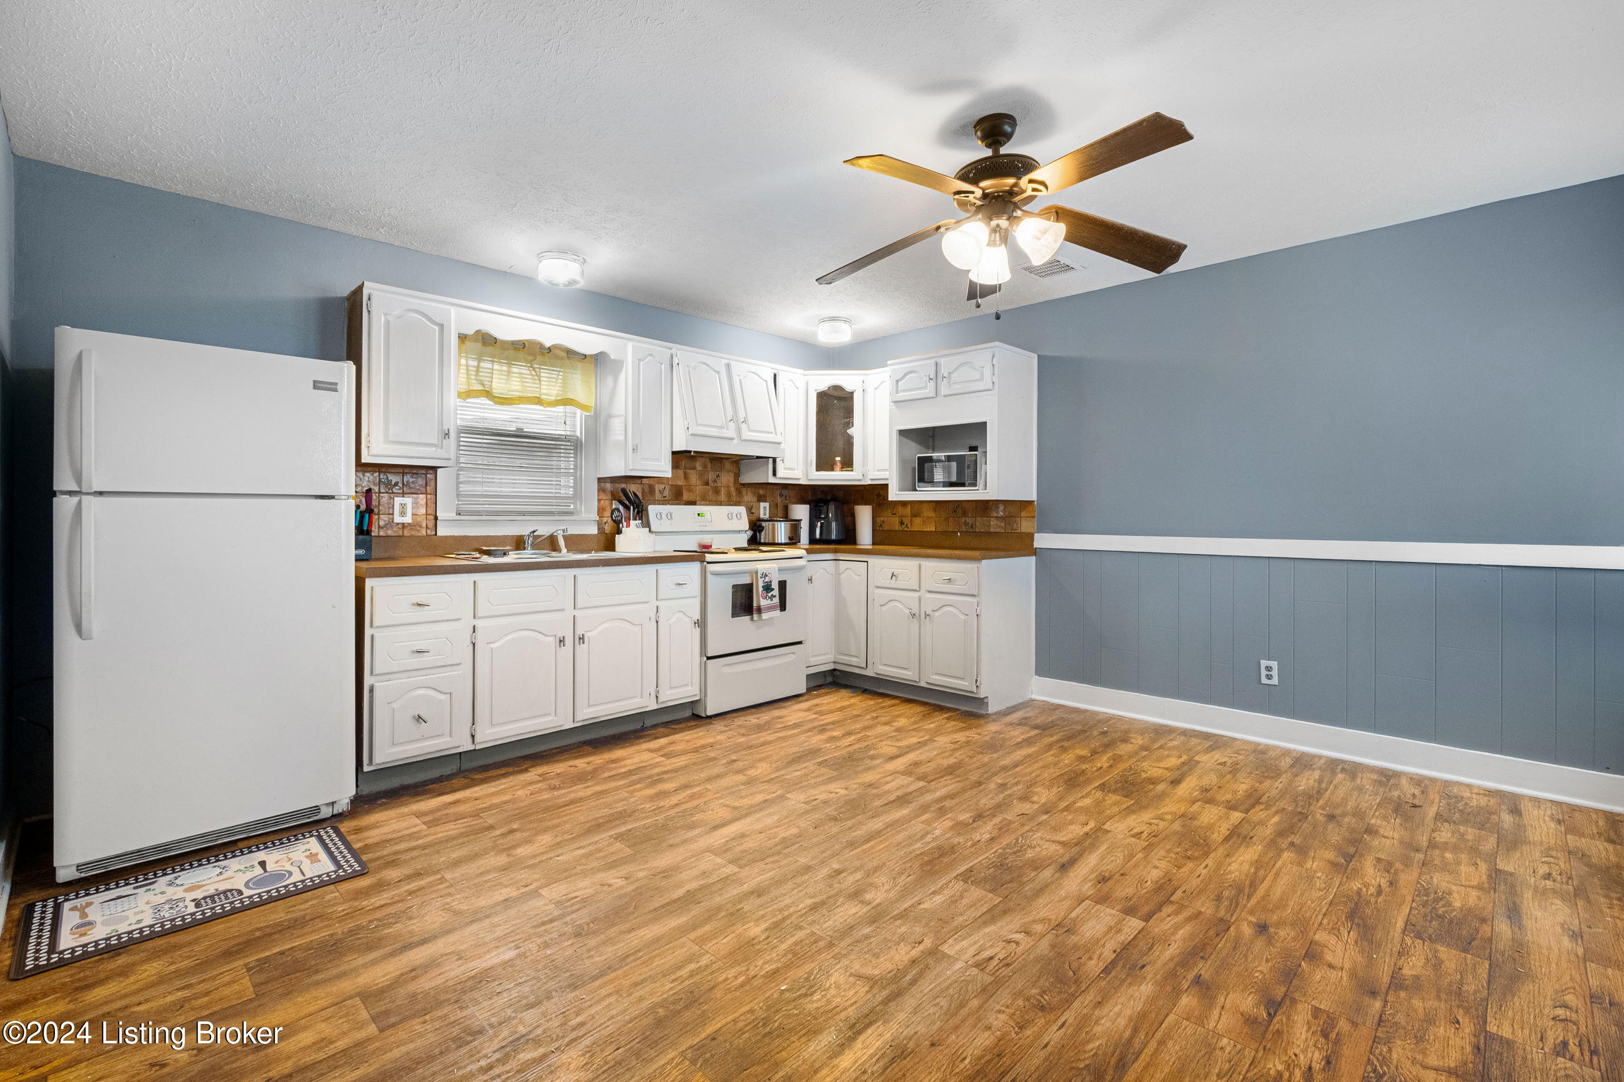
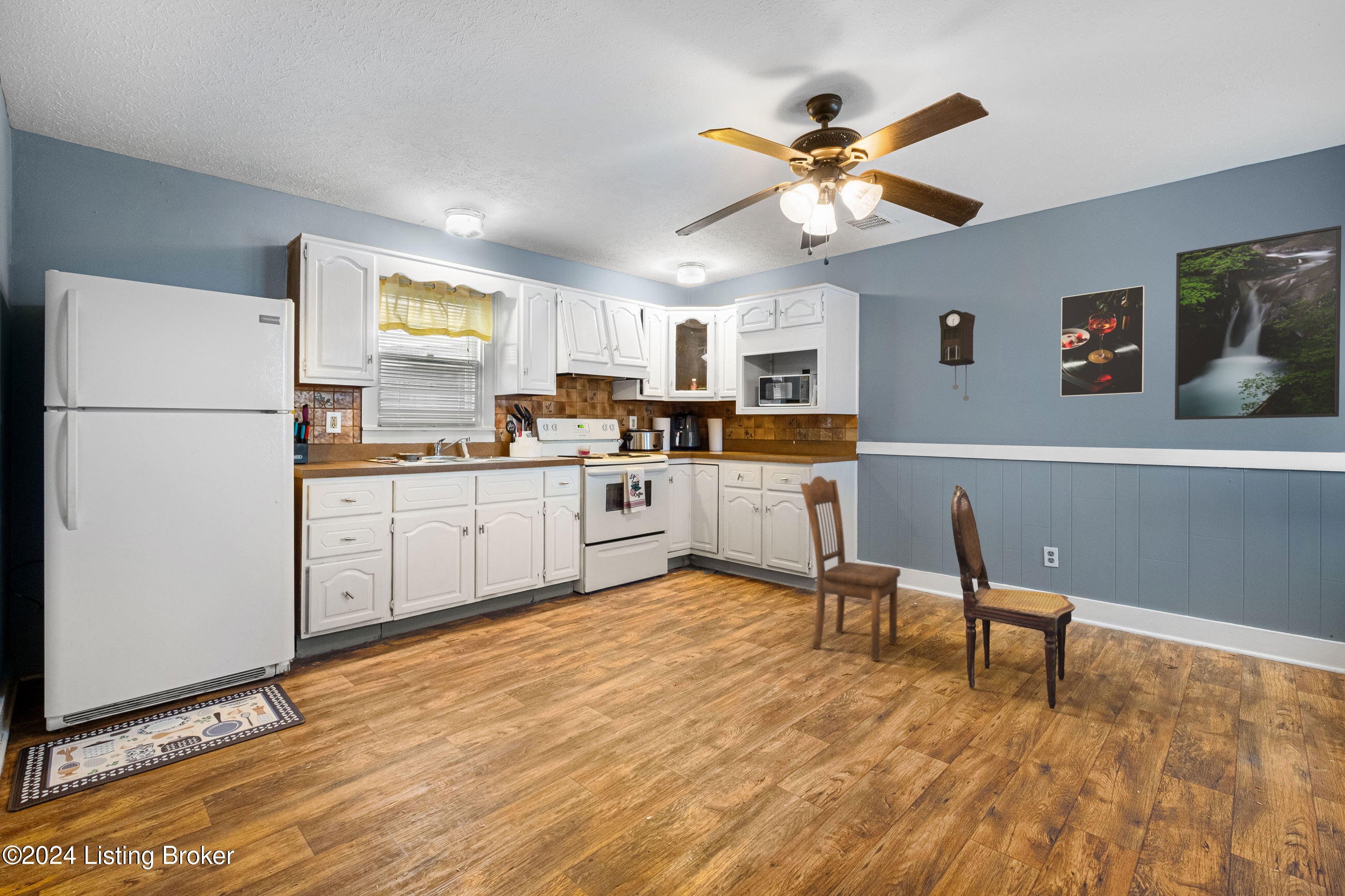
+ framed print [1060,285,1145,397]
+ dining chair [951,484,1076,709]
+ pendulum clock [938,309,976,401]
+ dining chair [799,476,901,661]
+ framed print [1174,225,1342,420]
